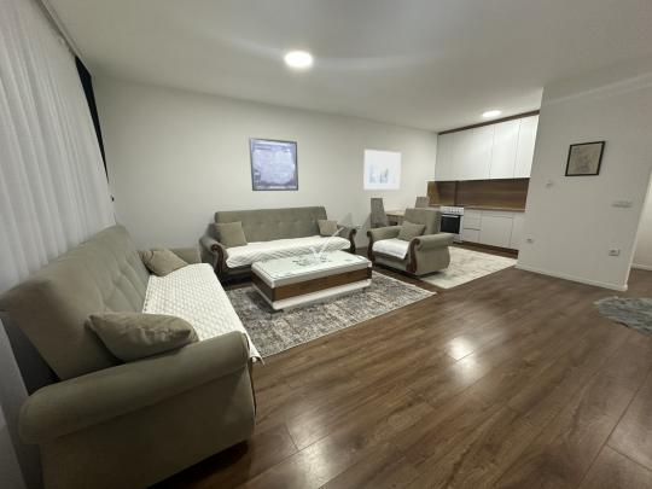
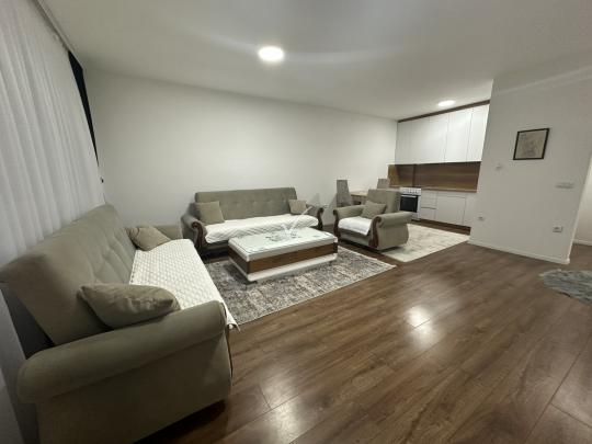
- wall art [248,136,299,192]
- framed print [362,149,402,191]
